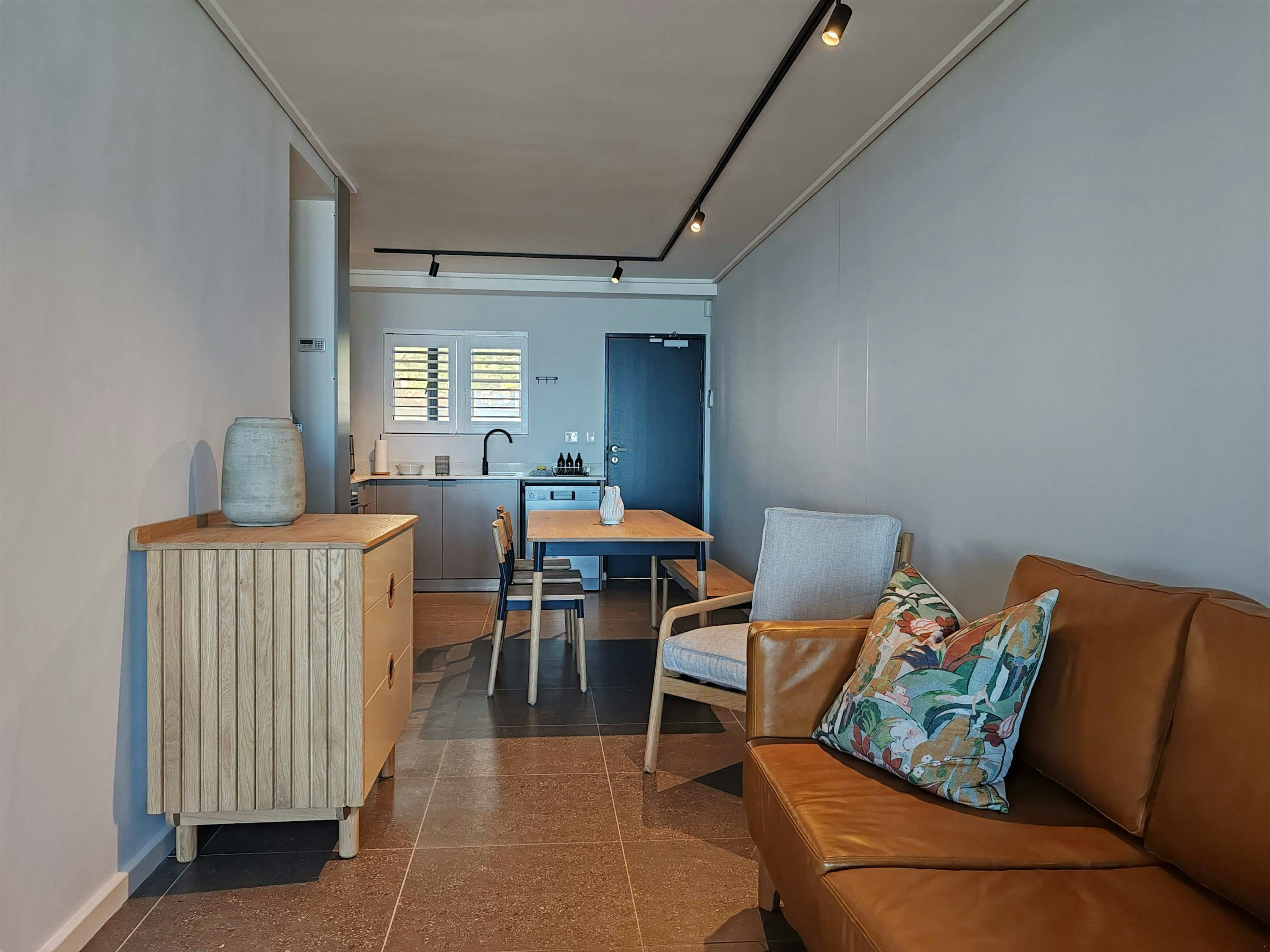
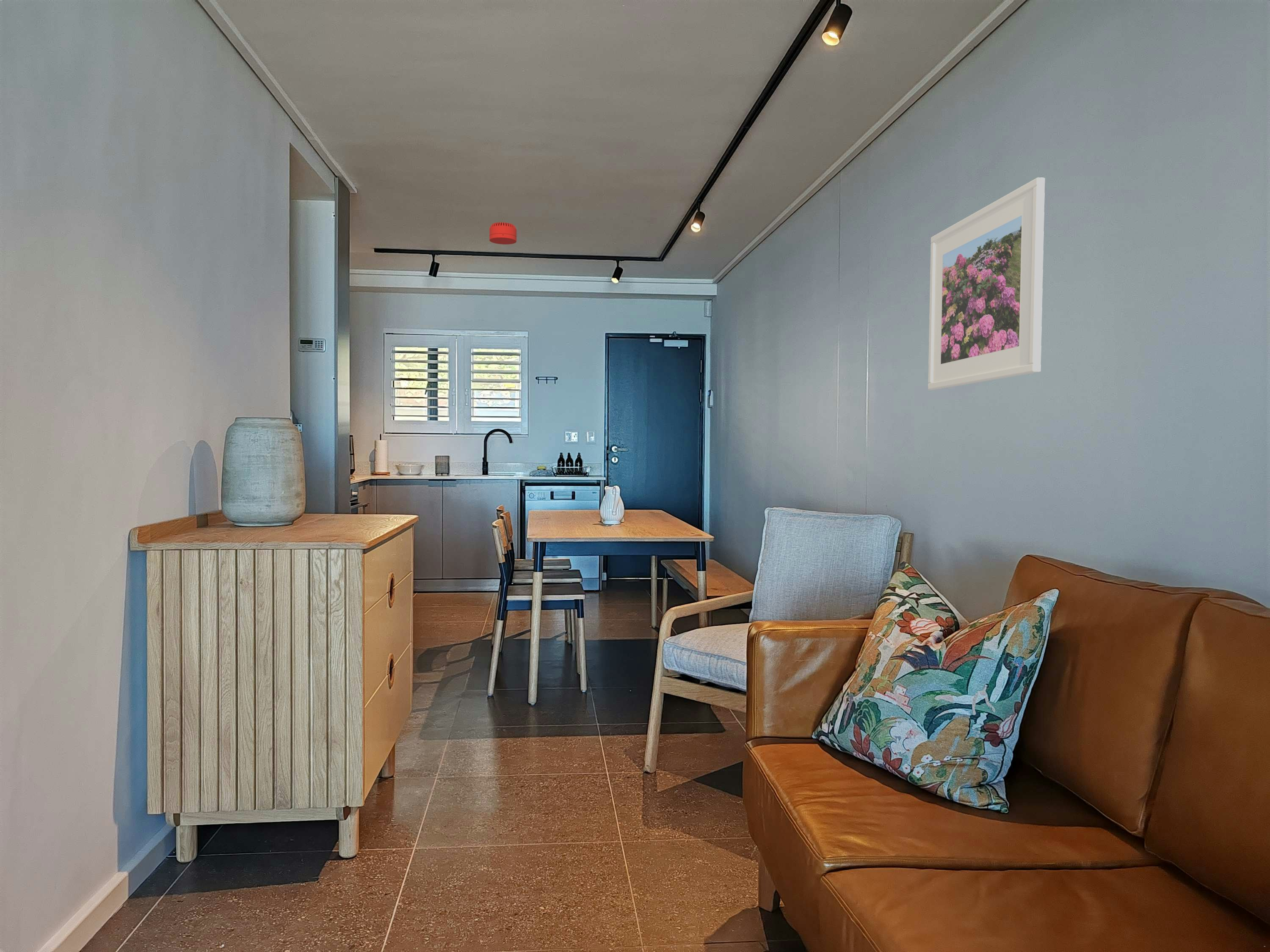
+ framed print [928,177,1045,390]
+ smoke detector [489,222,517,245]
